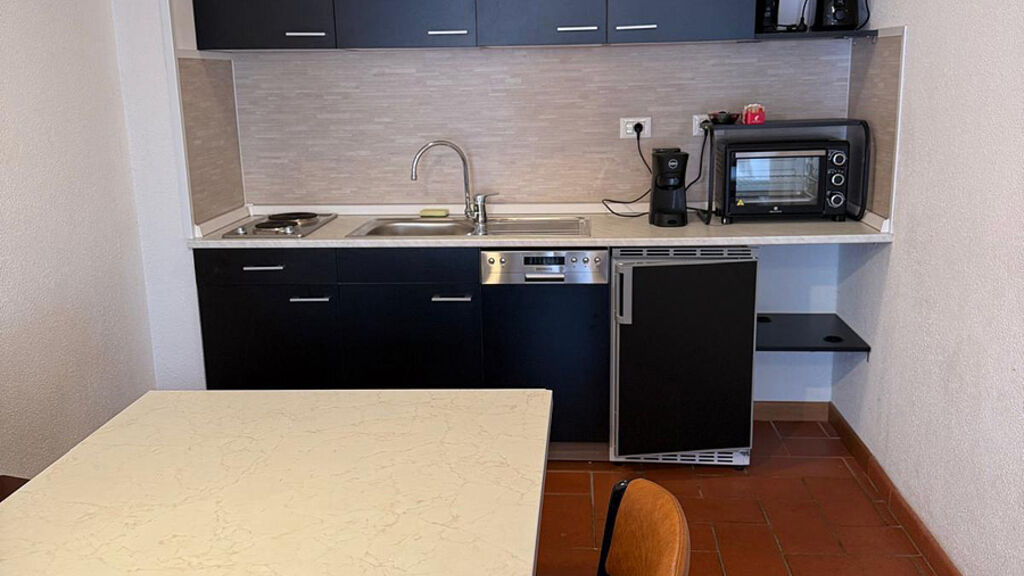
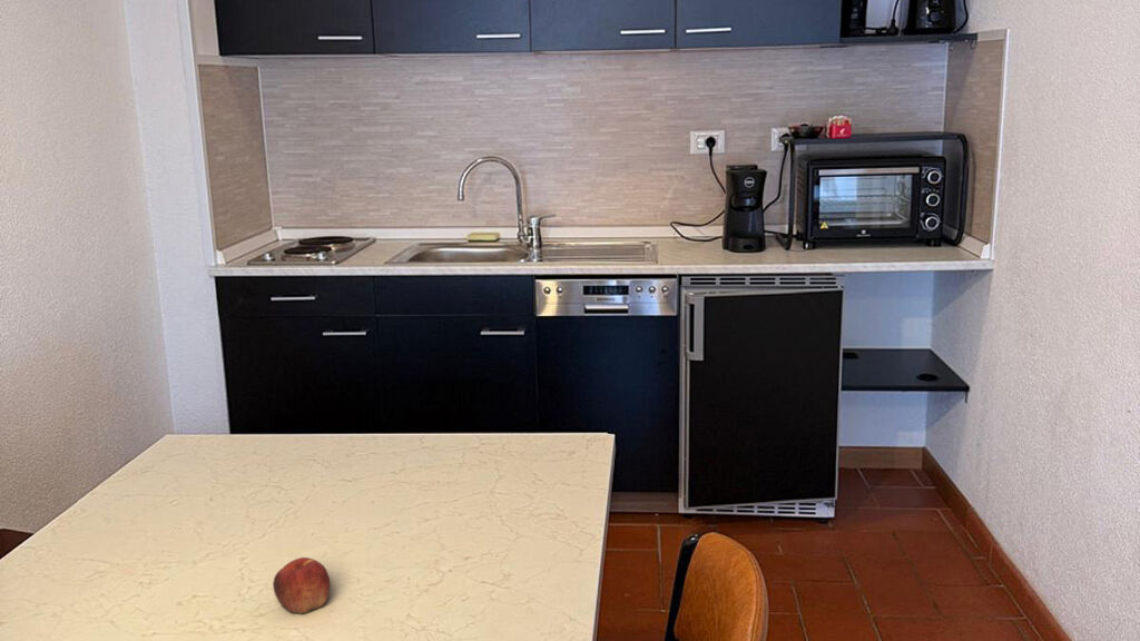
+ apple [272,556,332,614]
